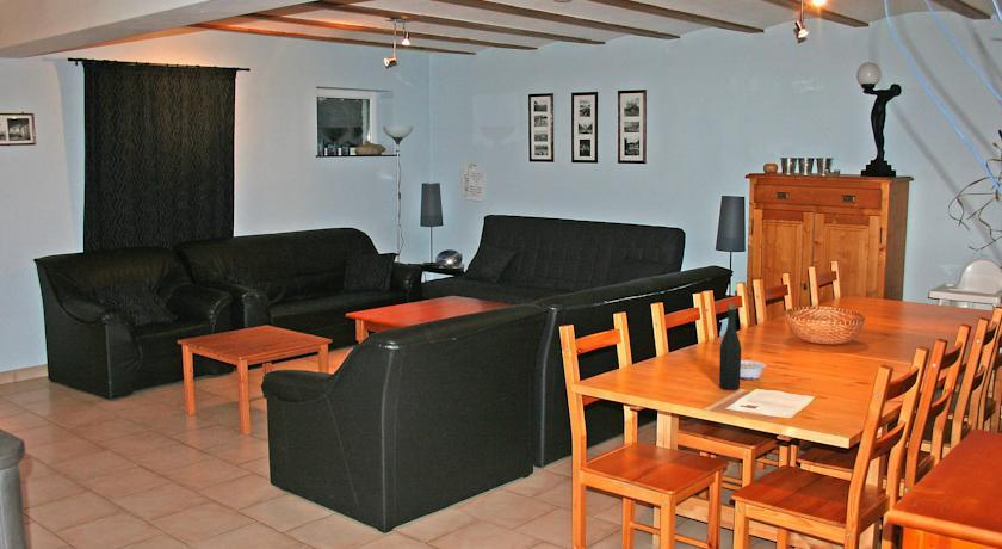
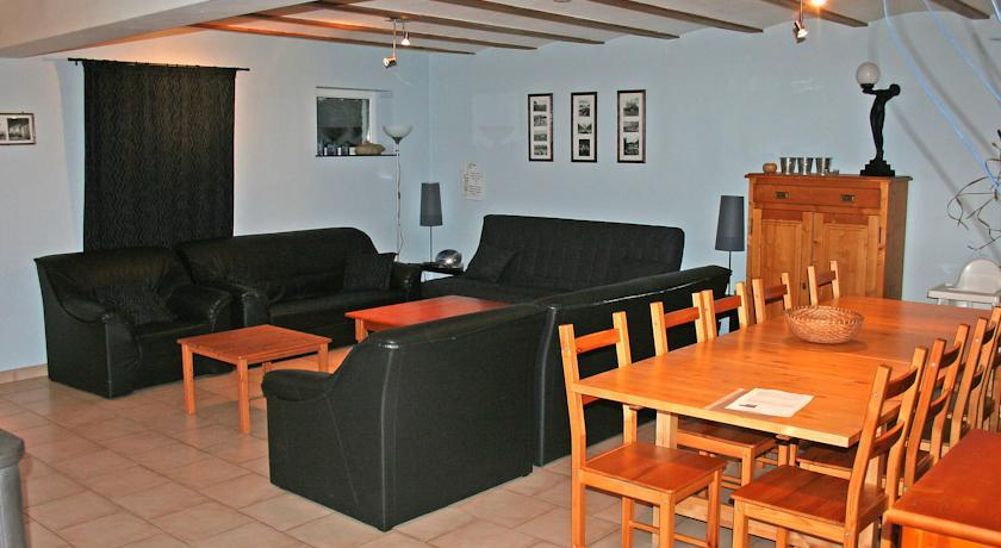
- legume [740,359,767,381]
- bottle [718,302,742,391]
